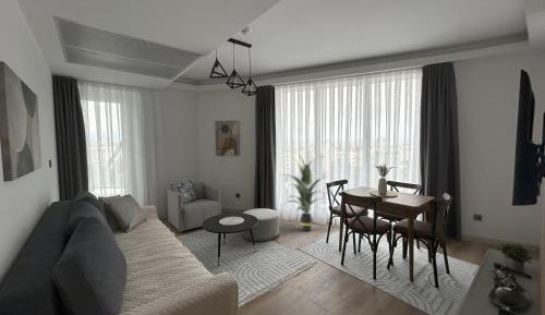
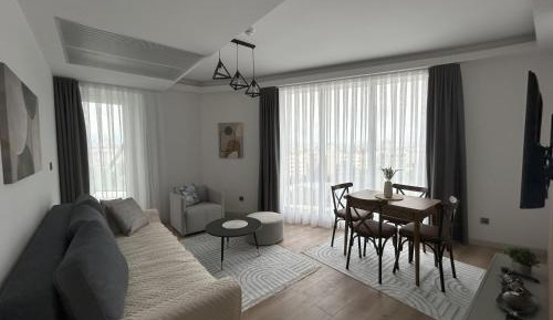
- indoor plant [280,152,327,232]
